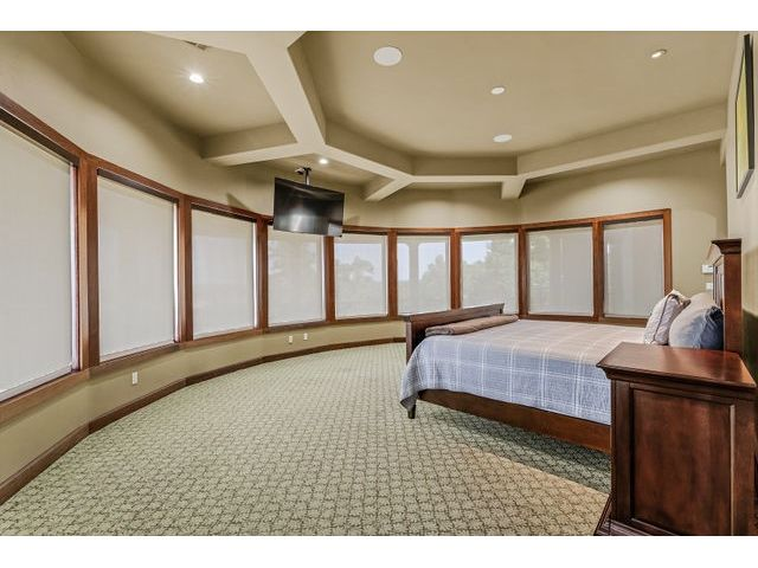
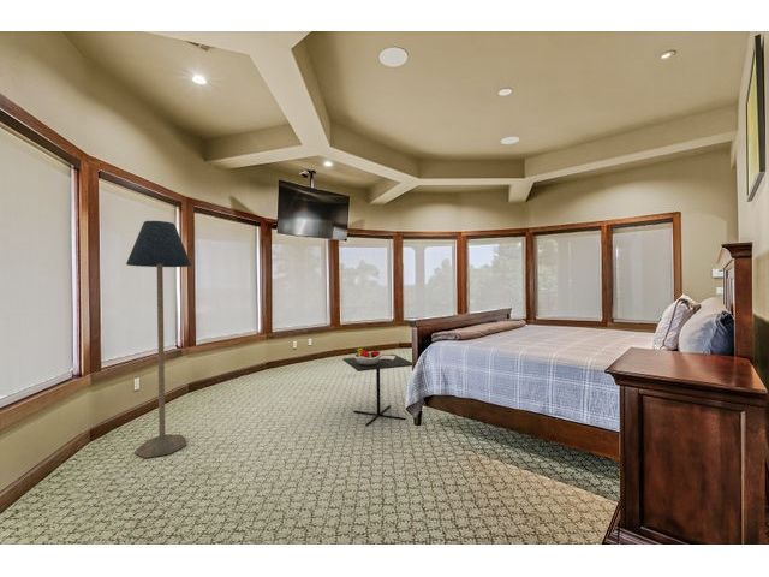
+ floor lamp [125,220,192,459]
+ kitchen table [341,347,417,427]
